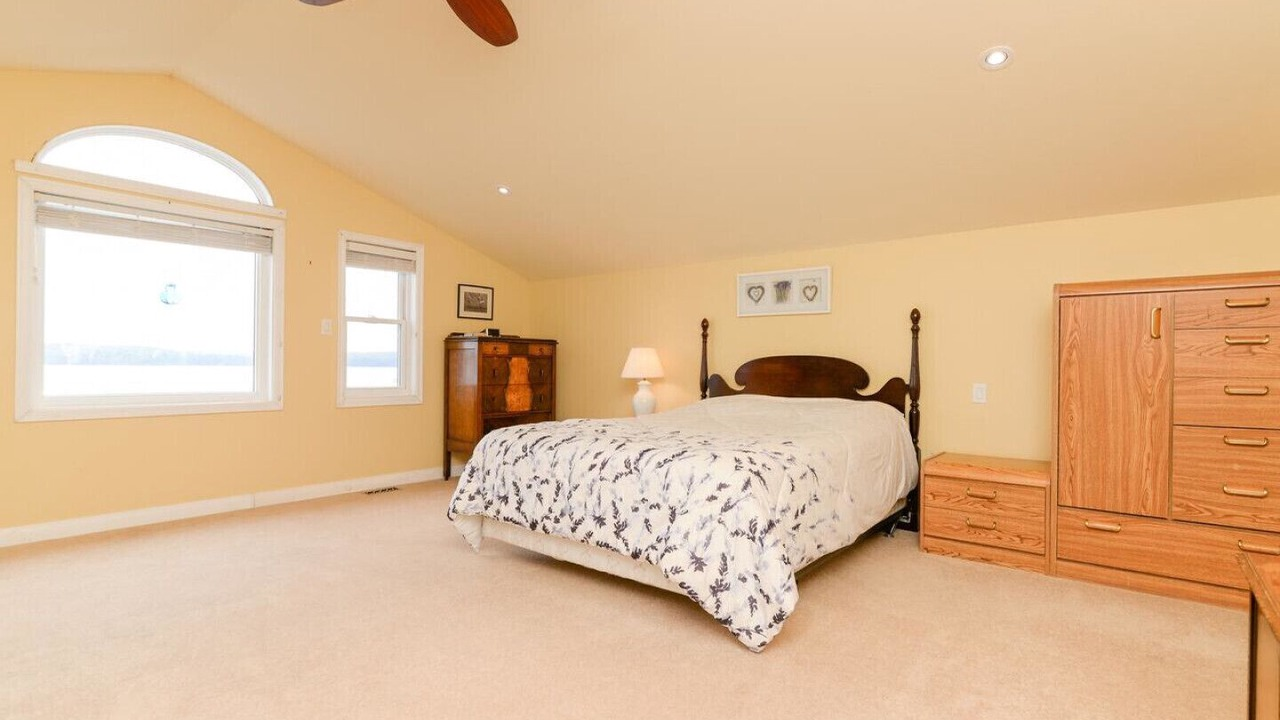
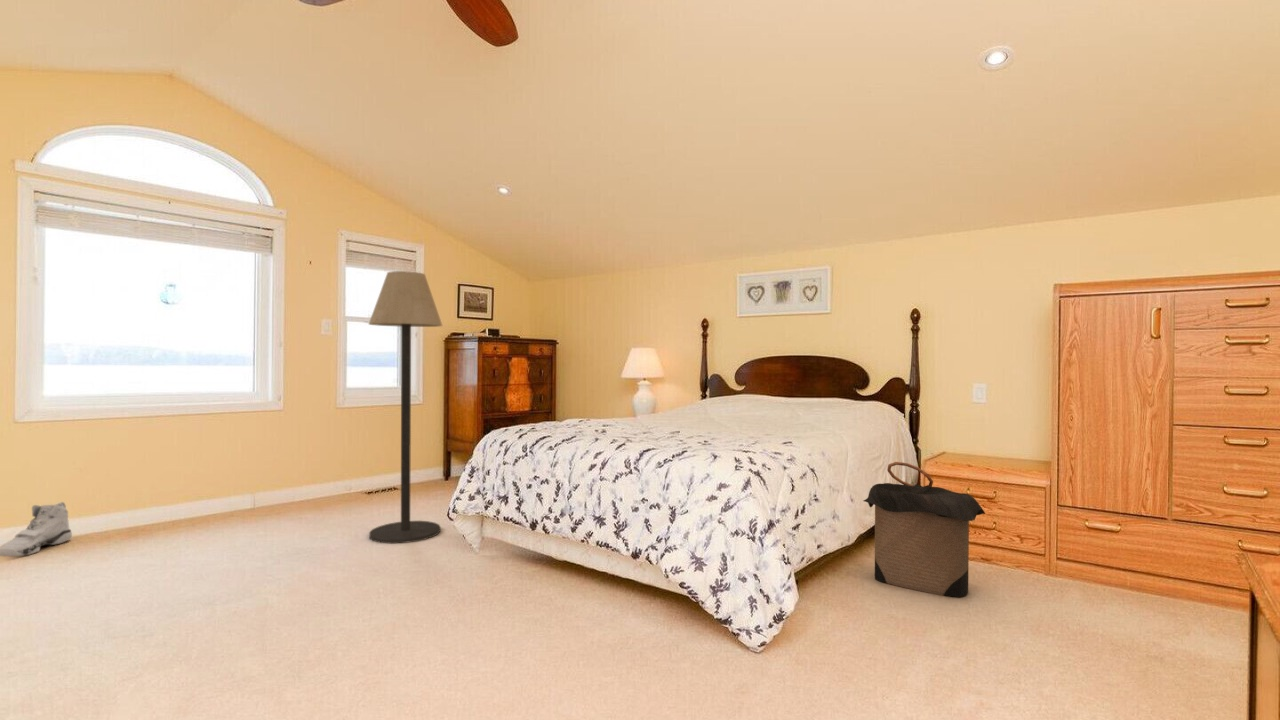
+ floor lamp [368,270,443,544]
+ laundry hamper [862,461,986,599]
+ sneaker [0,501,73,557]
